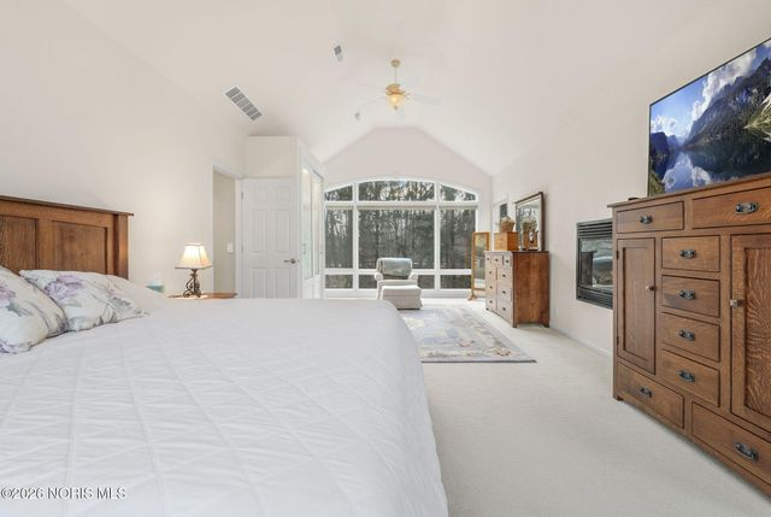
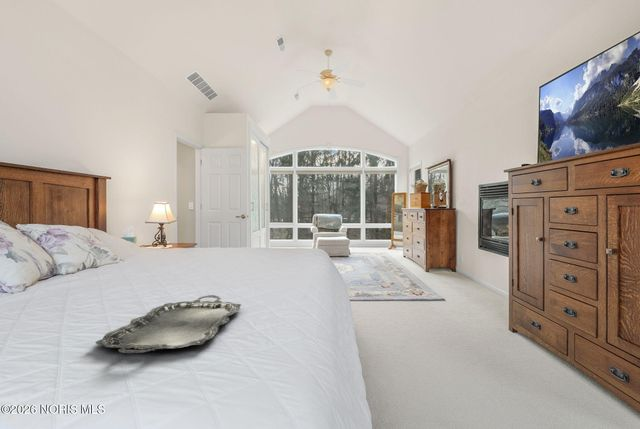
+ serving tray [94,294,242,355]
